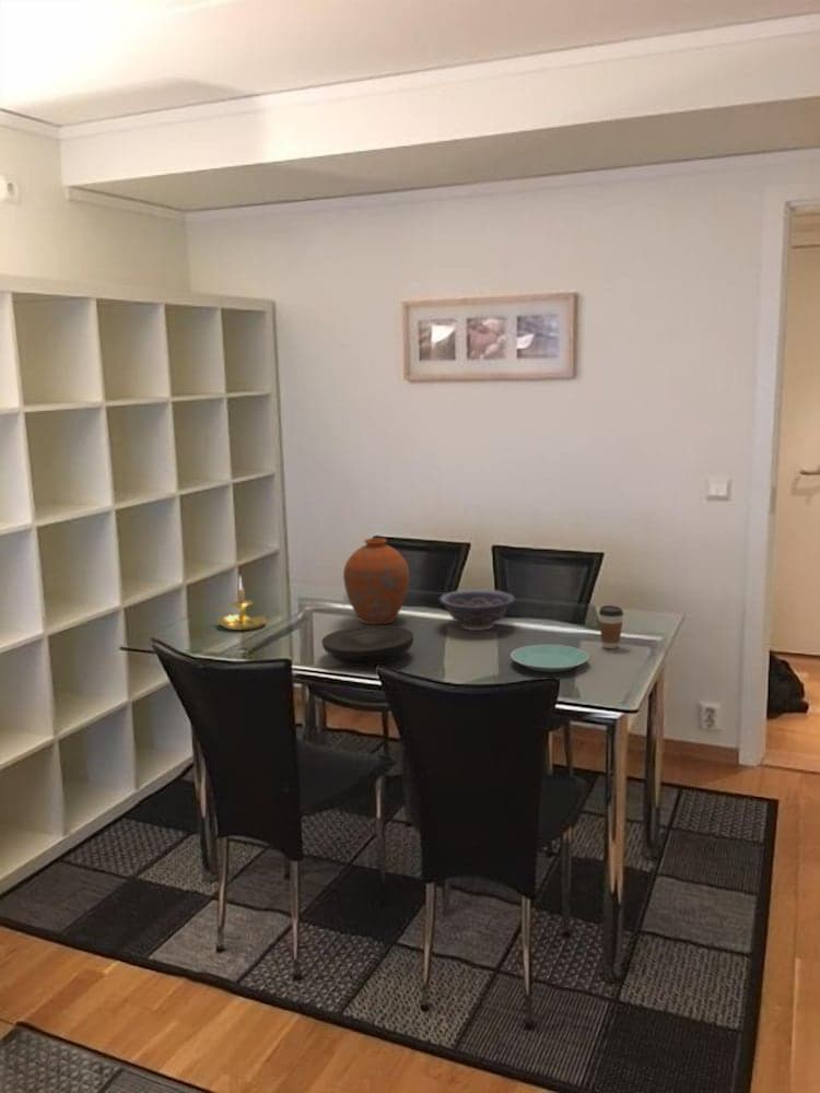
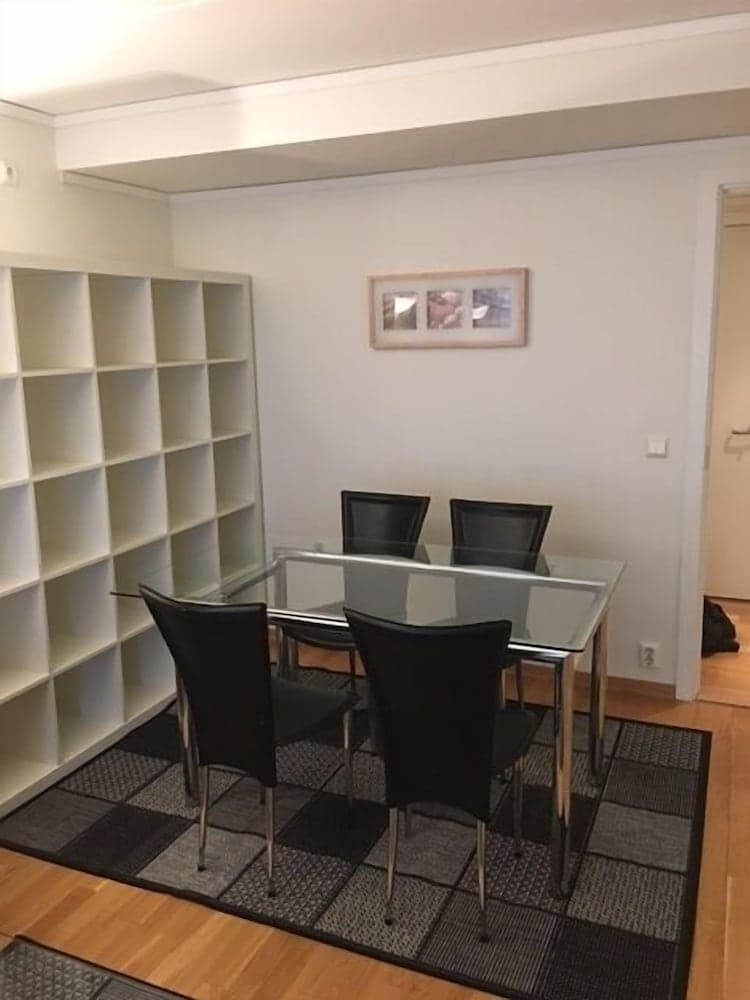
- plate [509,644,589,673]
- decorative bowl [437,588,516,632]
- candle holder [210,574,268,631]
- coffee cup [598,604,624,649]
- plate [320,624,414,667]
- vase [342,537,410,625]
